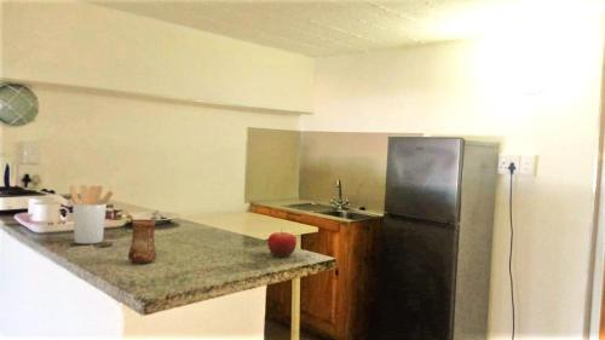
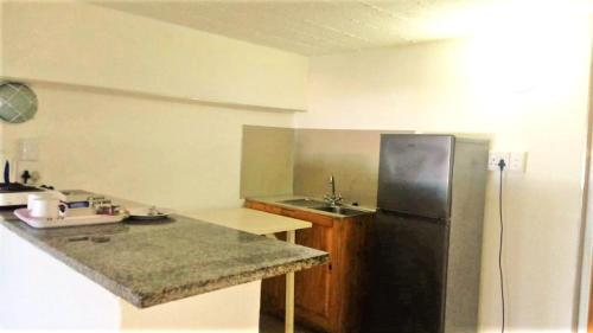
- fruit [266,229,298,258]
- cup [127,218,157,265]
- utensil holder [68,184,115,244]
